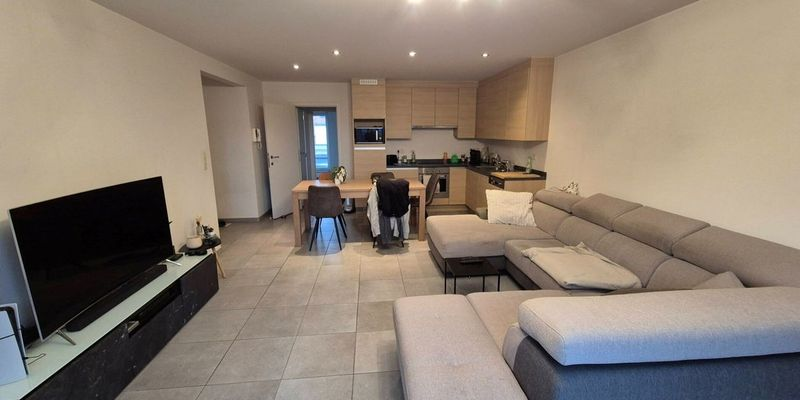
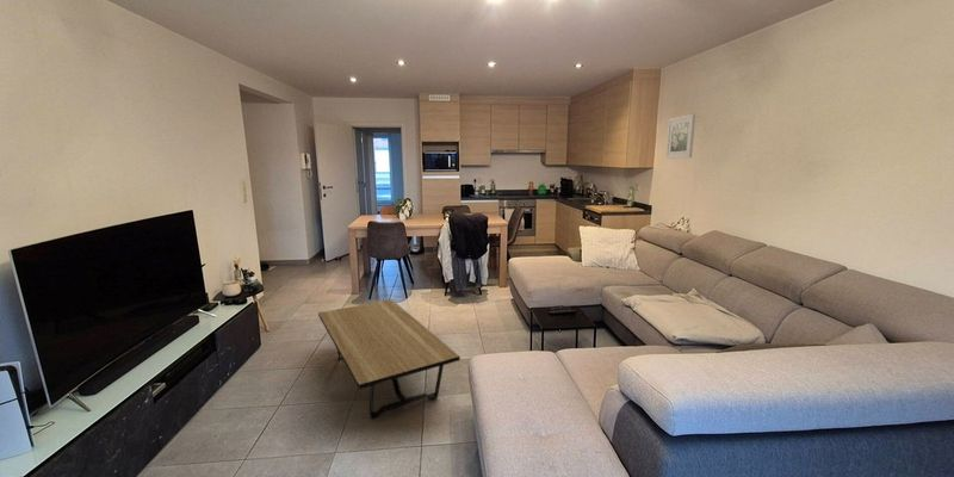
+ coffee table [317,298,461,420]
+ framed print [664,113,696,160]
